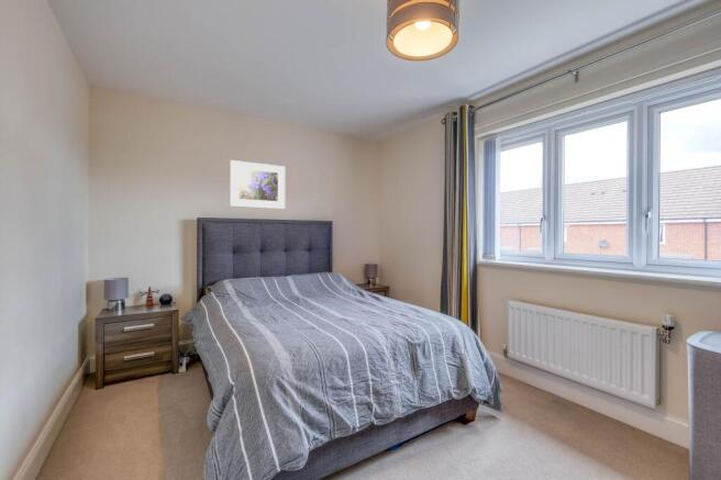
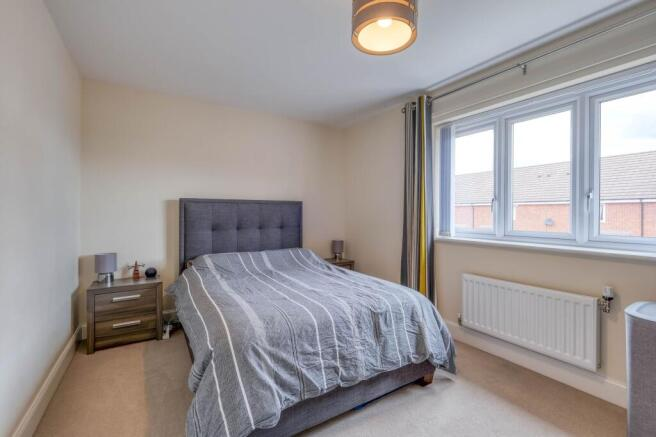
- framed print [229,159,286,210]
